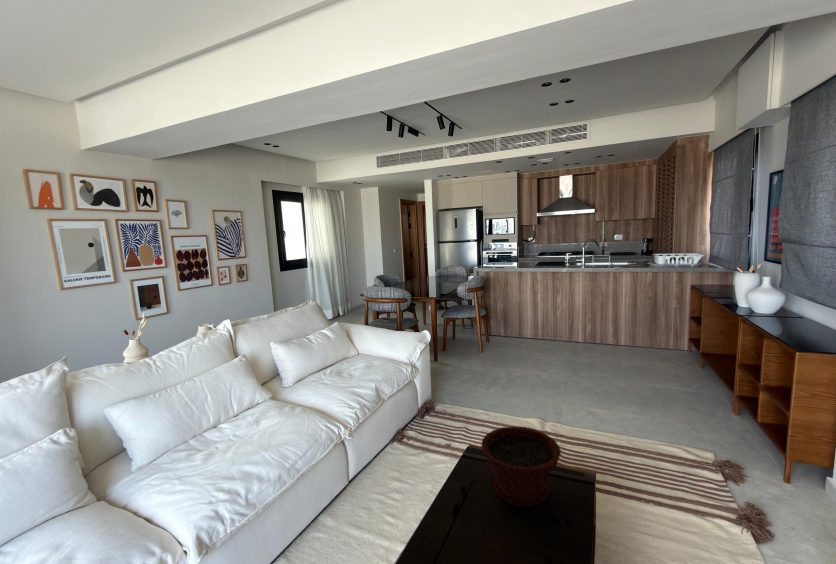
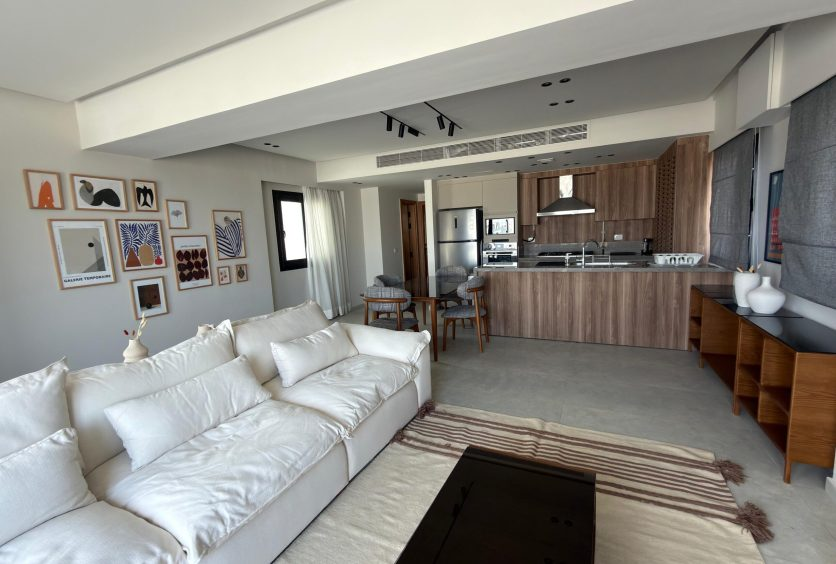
- plant pot [480,426,562,509]
